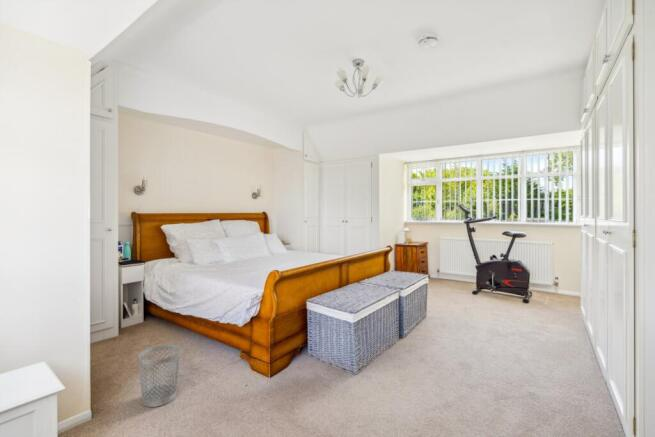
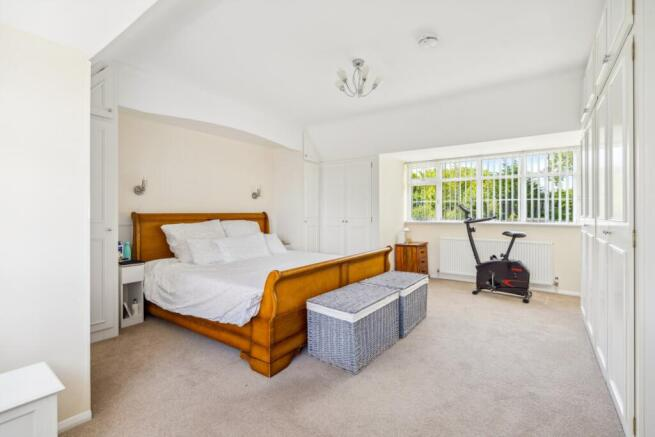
- wastebasket [137,344,181,408]
